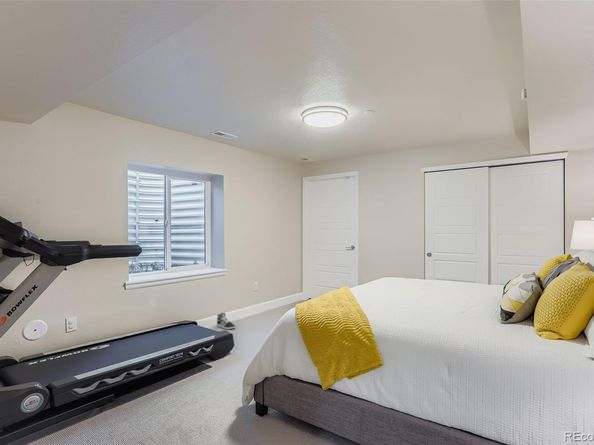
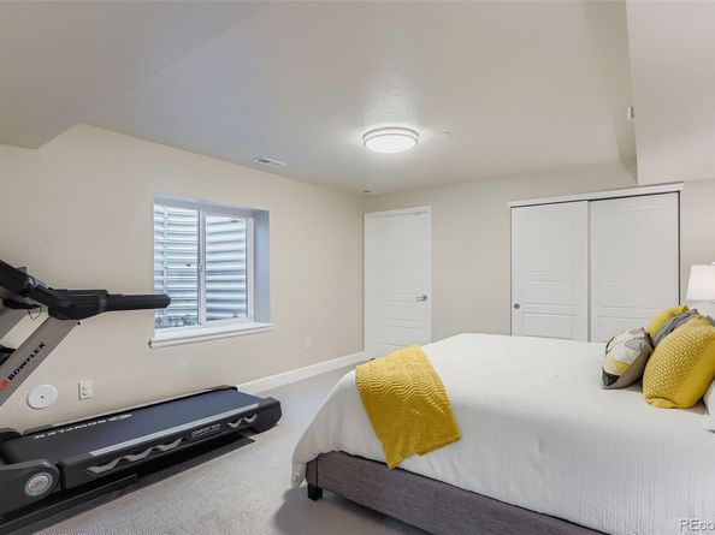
- sneaker [216,312,236,330]
